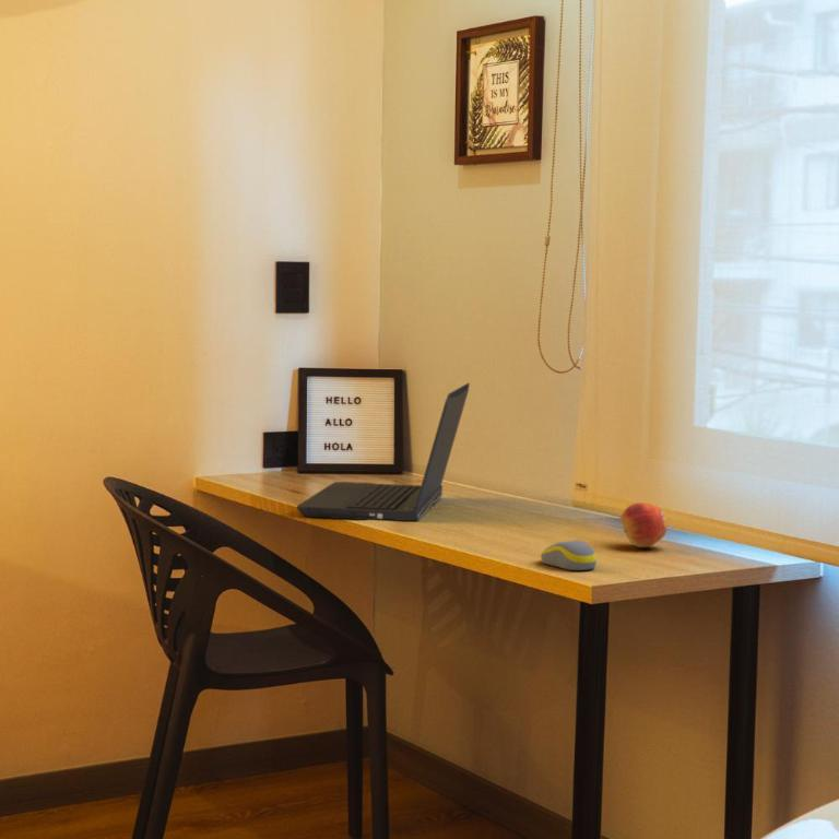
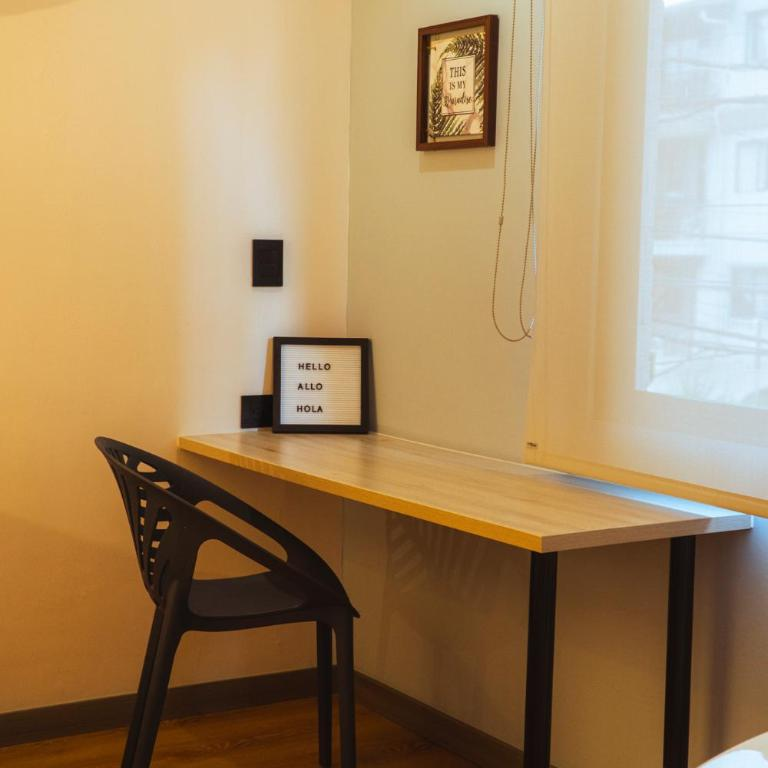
- fruit [619,501,669,548]
- computer mouse [540,540,598,571]
- laptop computer [295,381,471,522]
